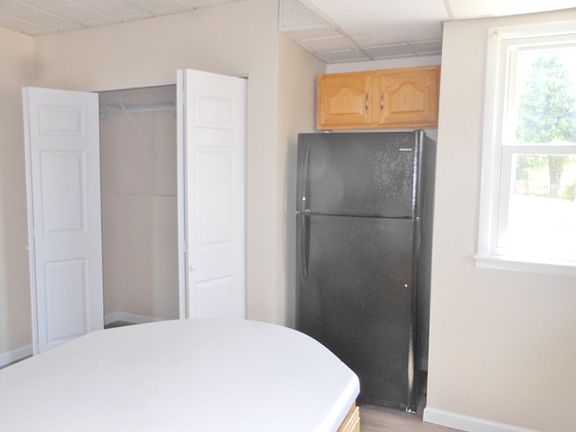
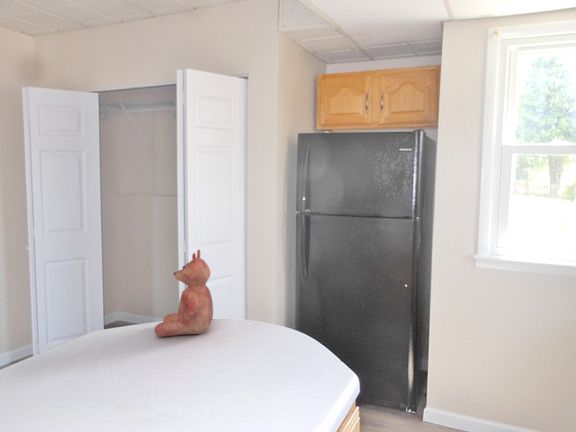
+ teddy bear [153,248,214,338]
